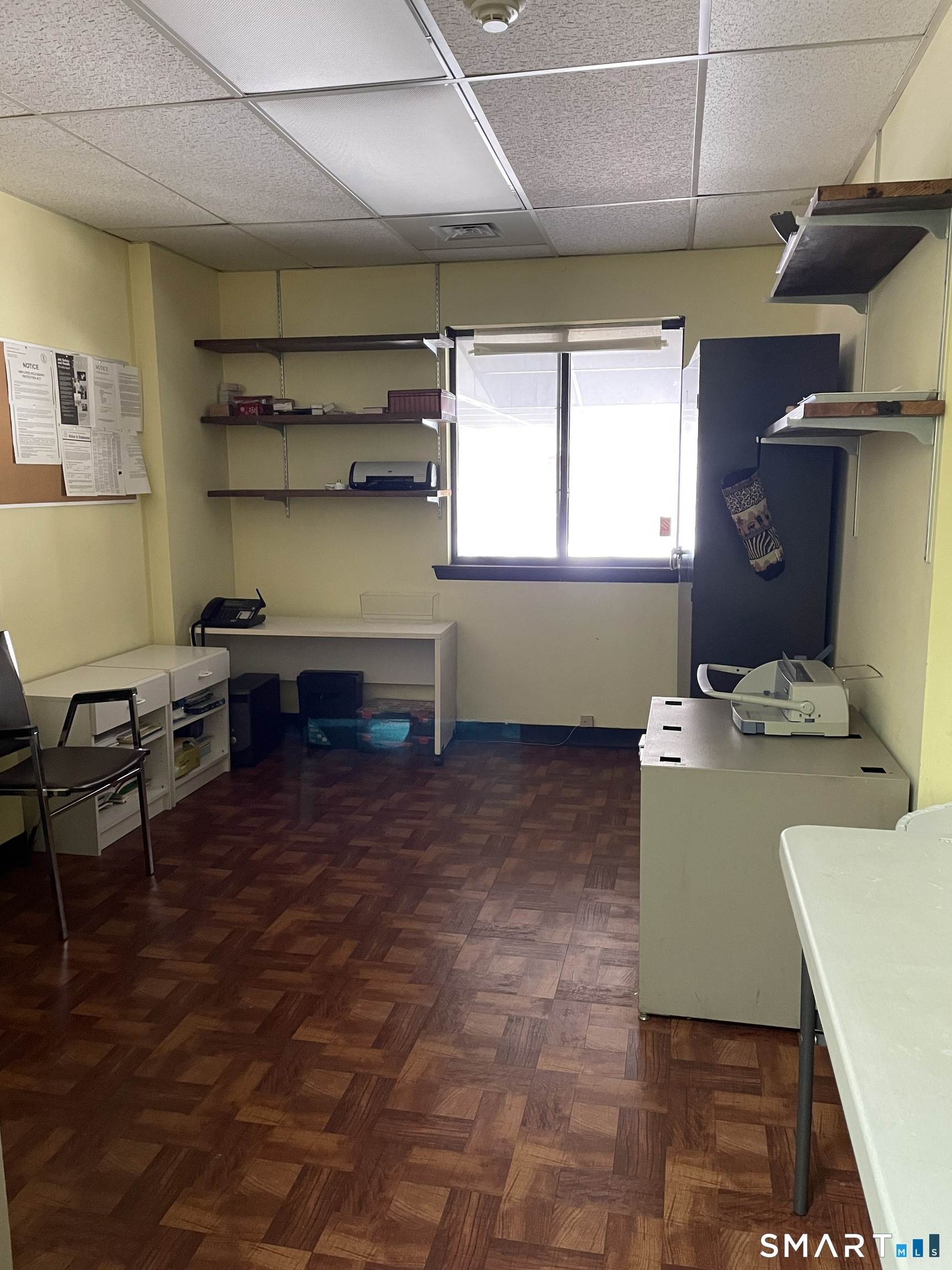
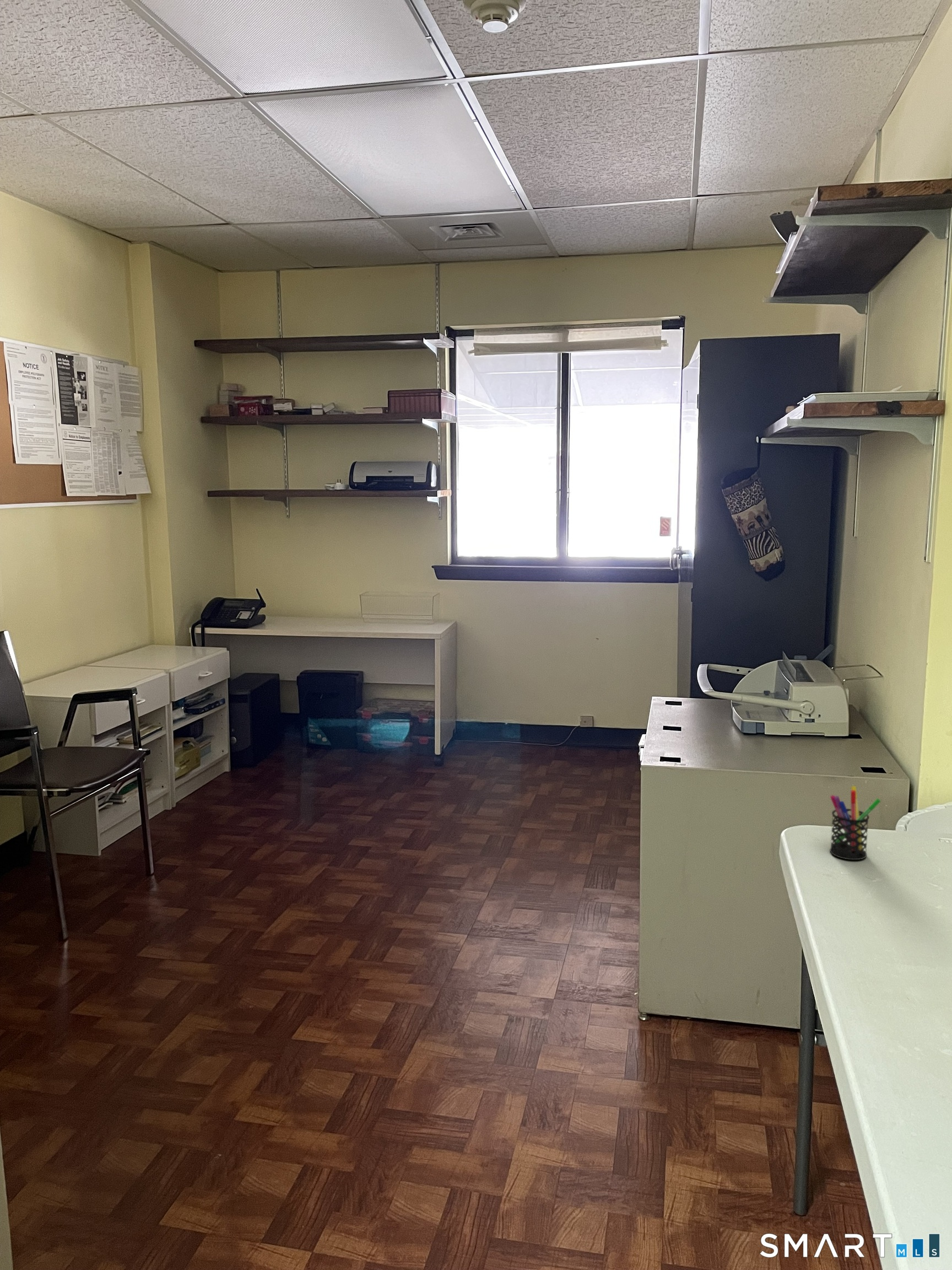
+ pen holder [829,785,881,860]
